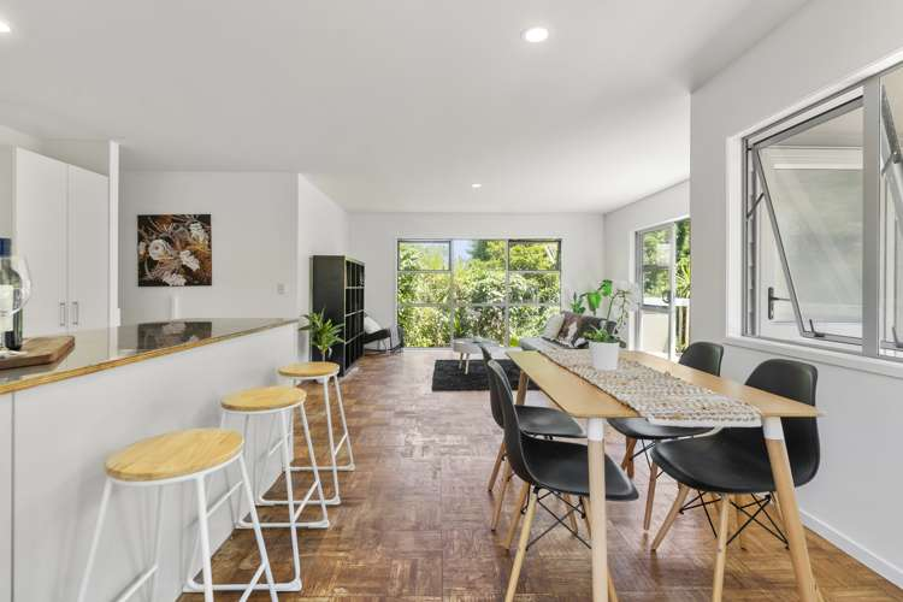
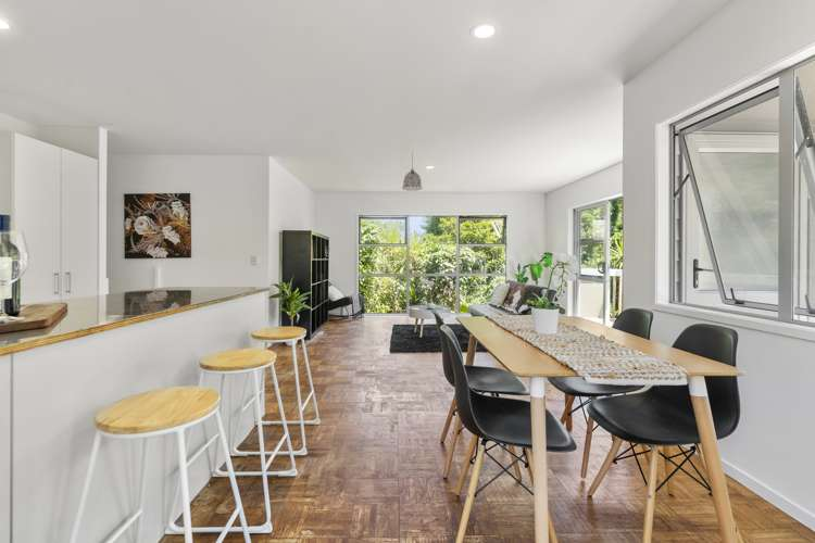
+ pendant lamp [401,150,423,191]
